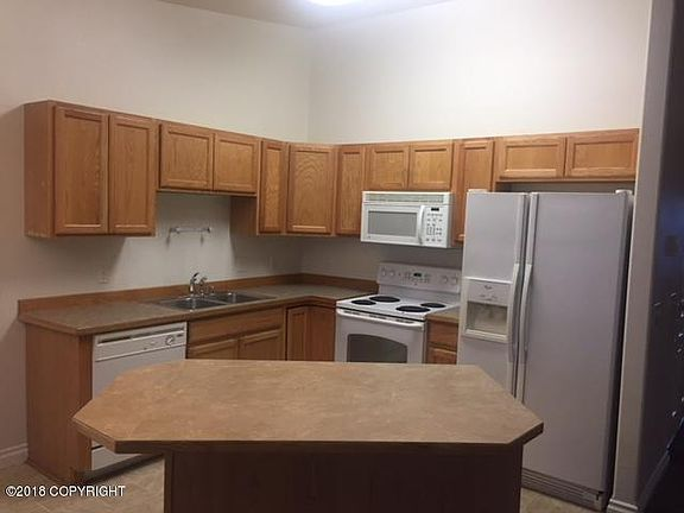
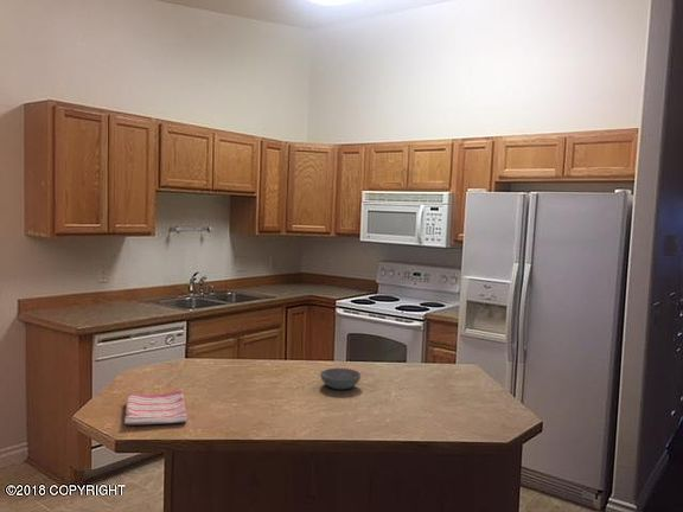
+ dish towel [123,389,189,425]
+ bowl [319,367,362,391]
